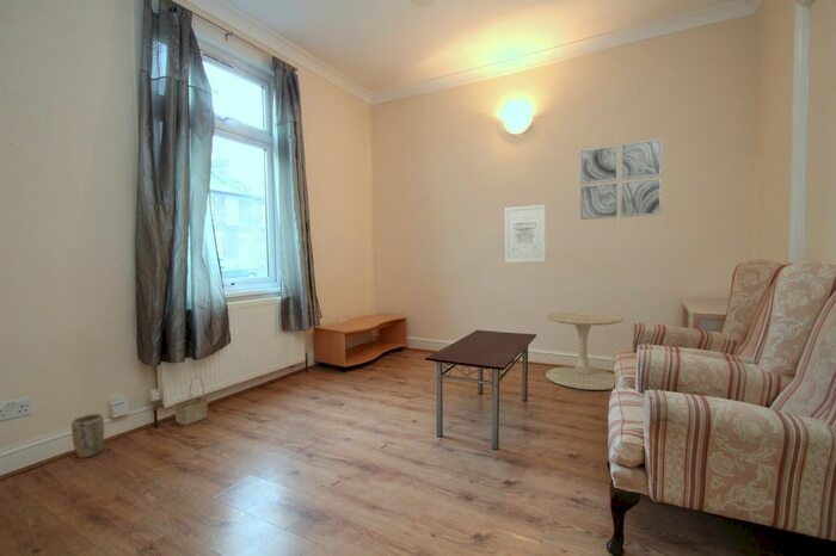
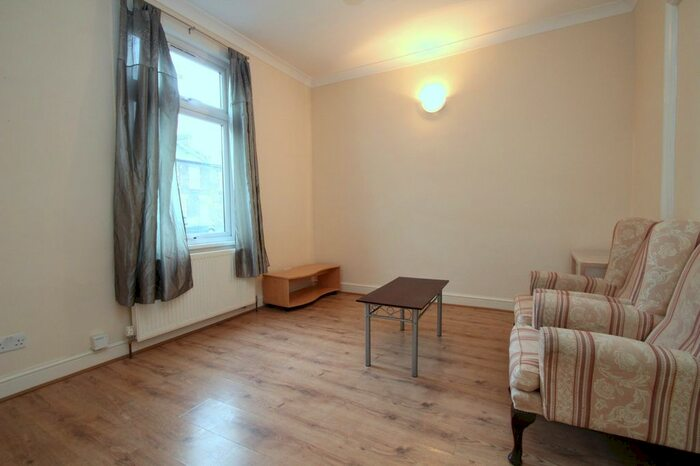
- side table [545,311,625,391]
- basket [173,376,209,426]
- wall art [504,203,547,264]
- wall art [579,137,663,221]
- plant pot [70,413,105,459]
